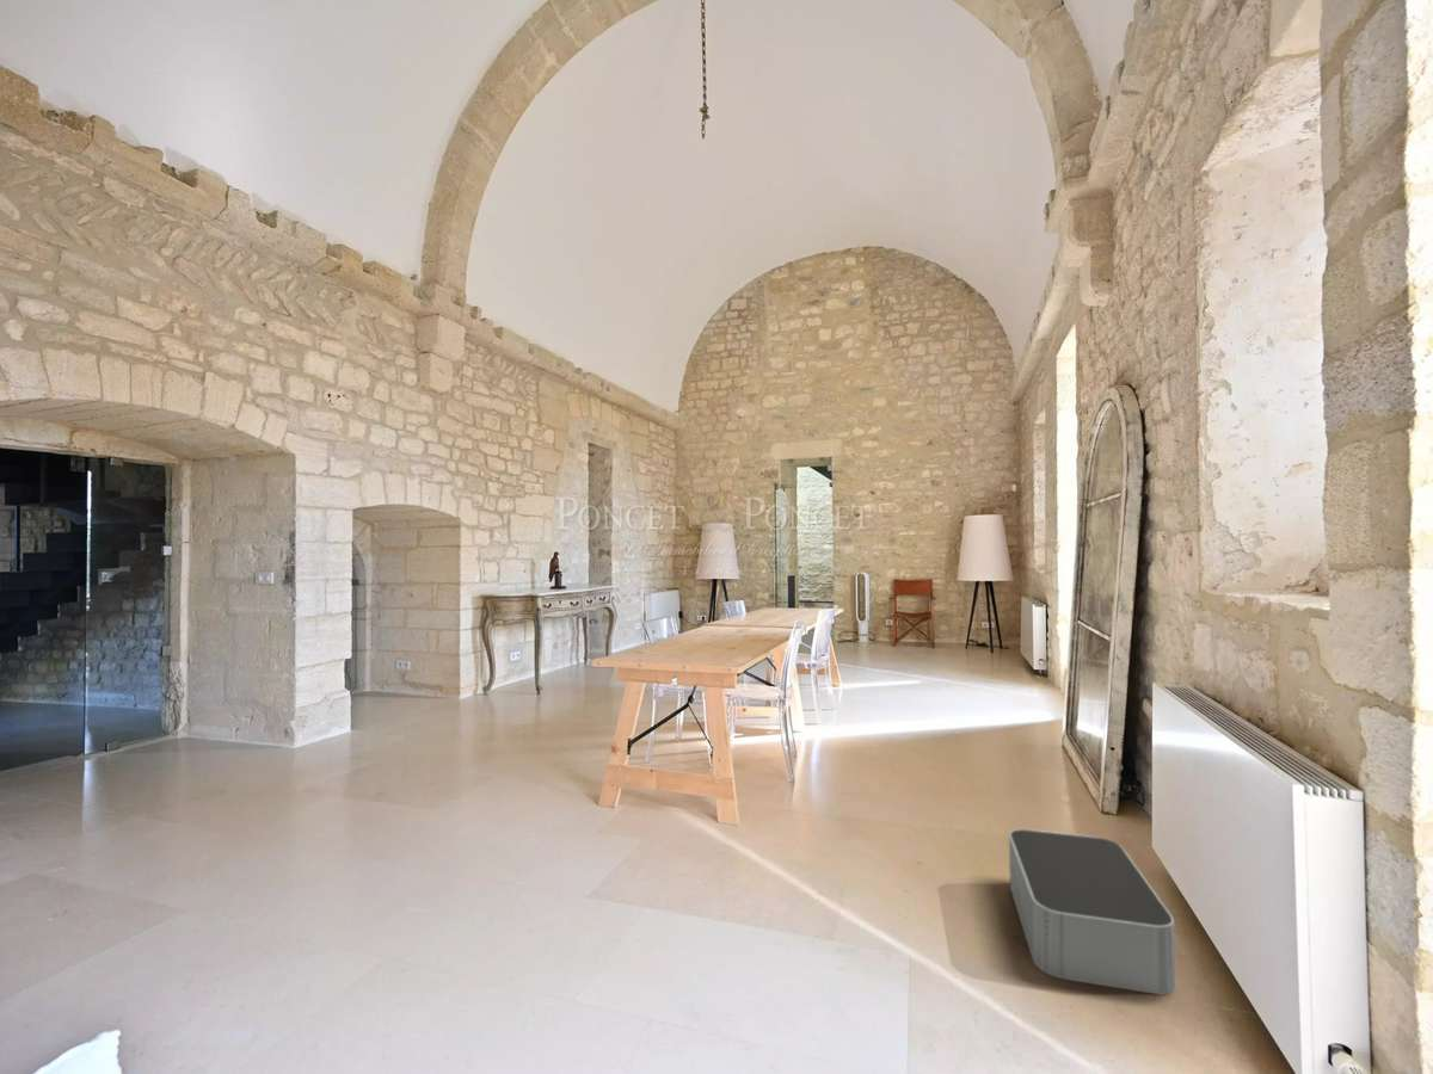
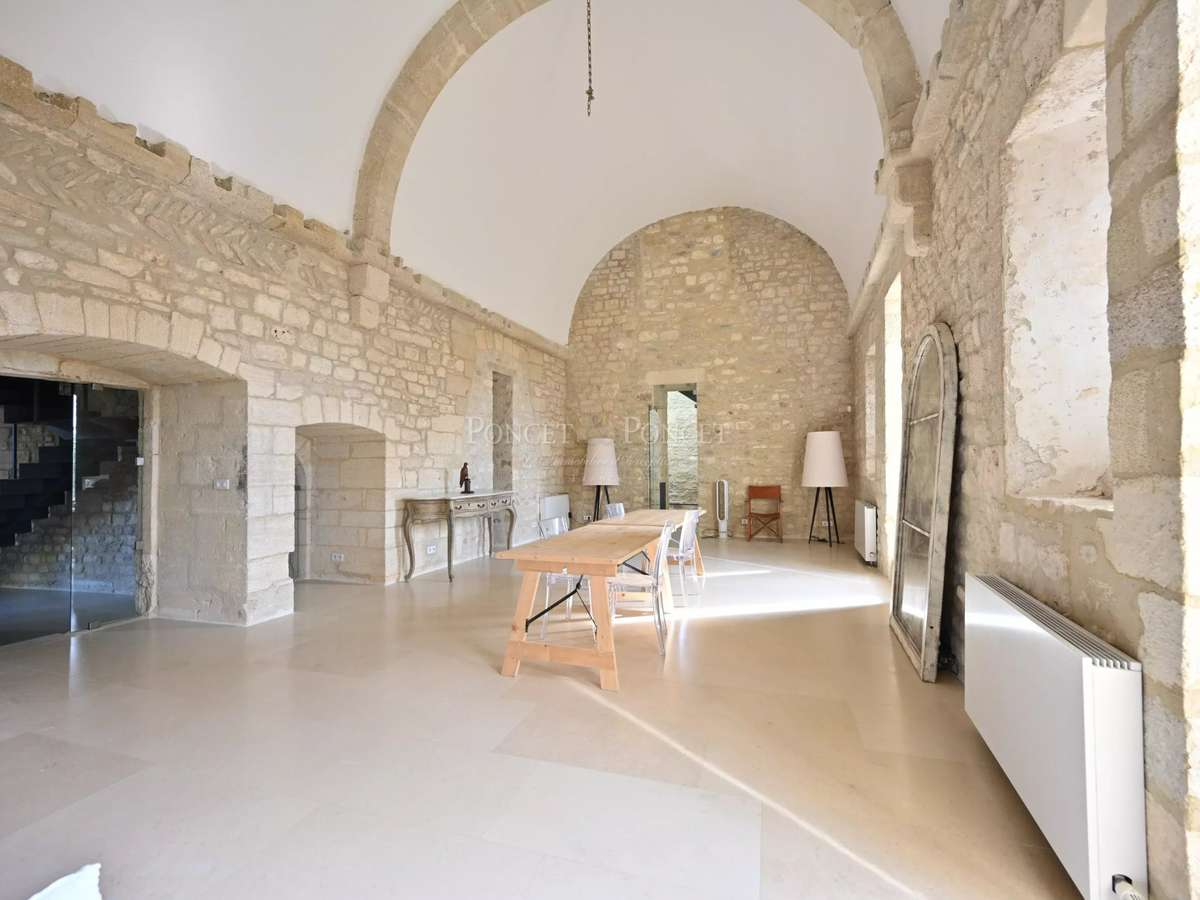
- storage bin [1008,828,1176,995]
